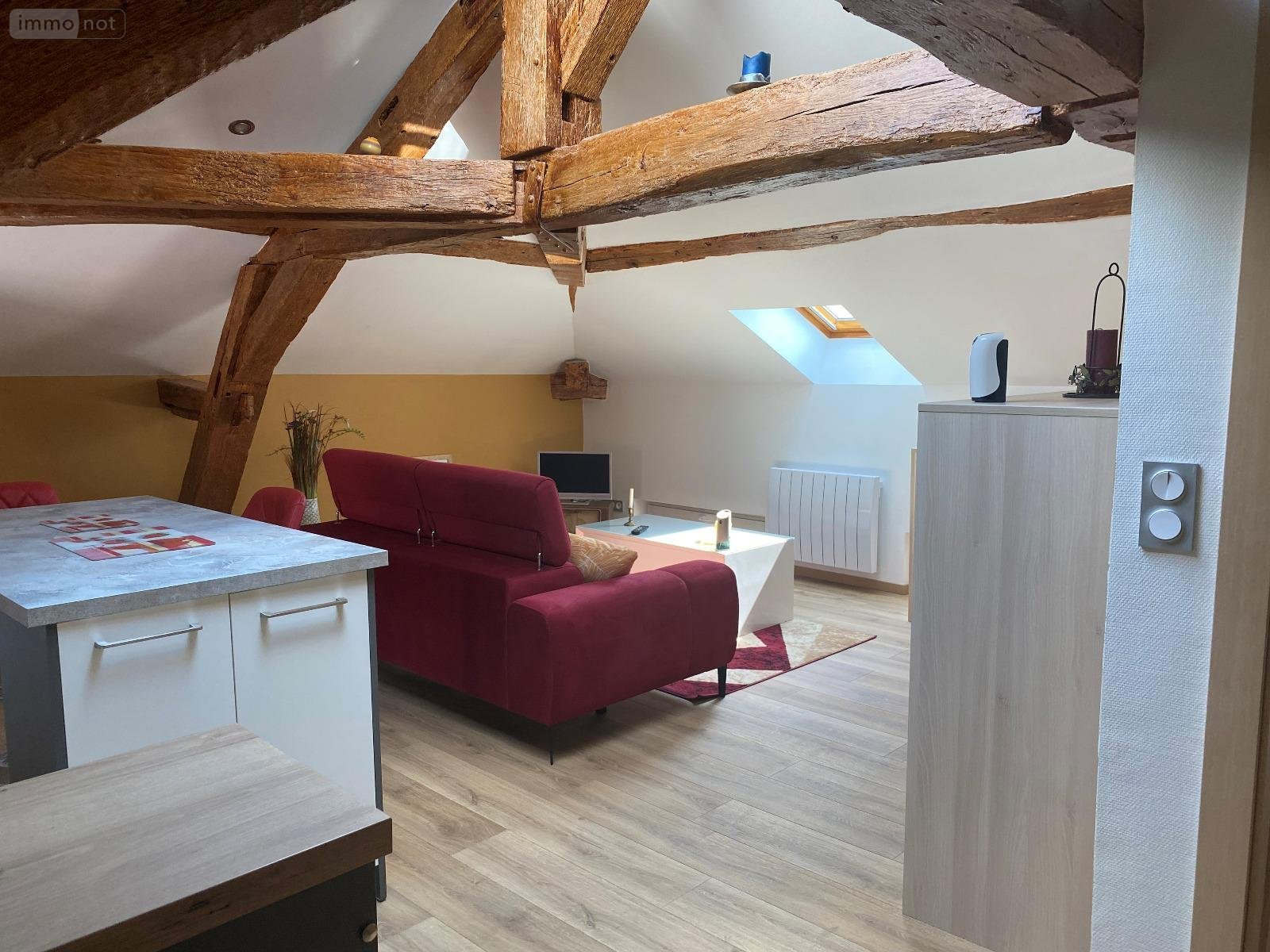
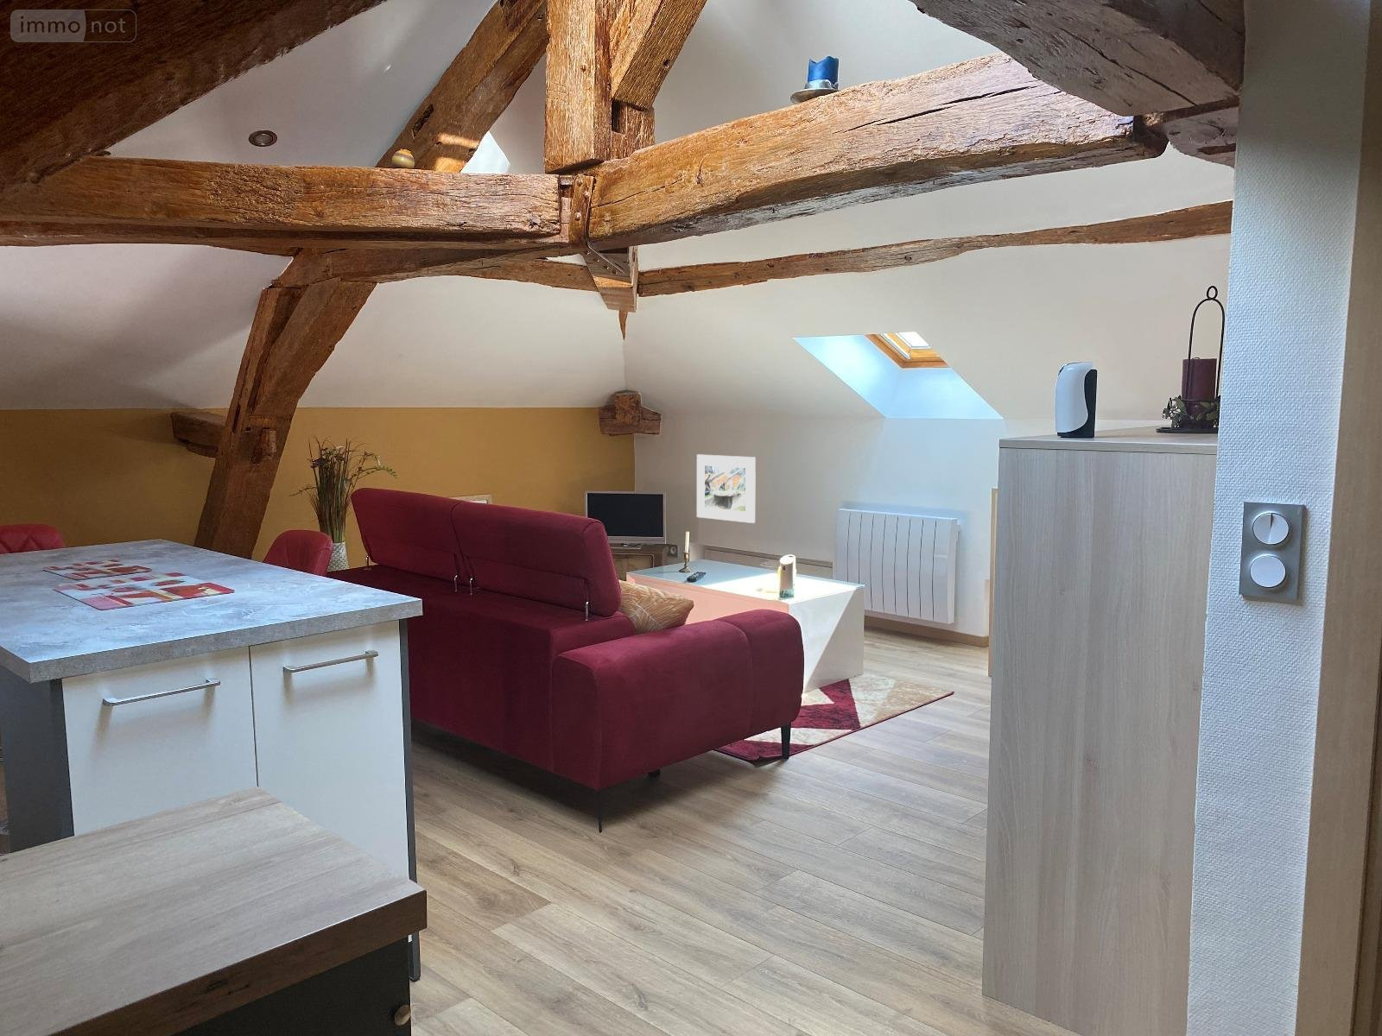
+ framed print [696,454,756,525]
